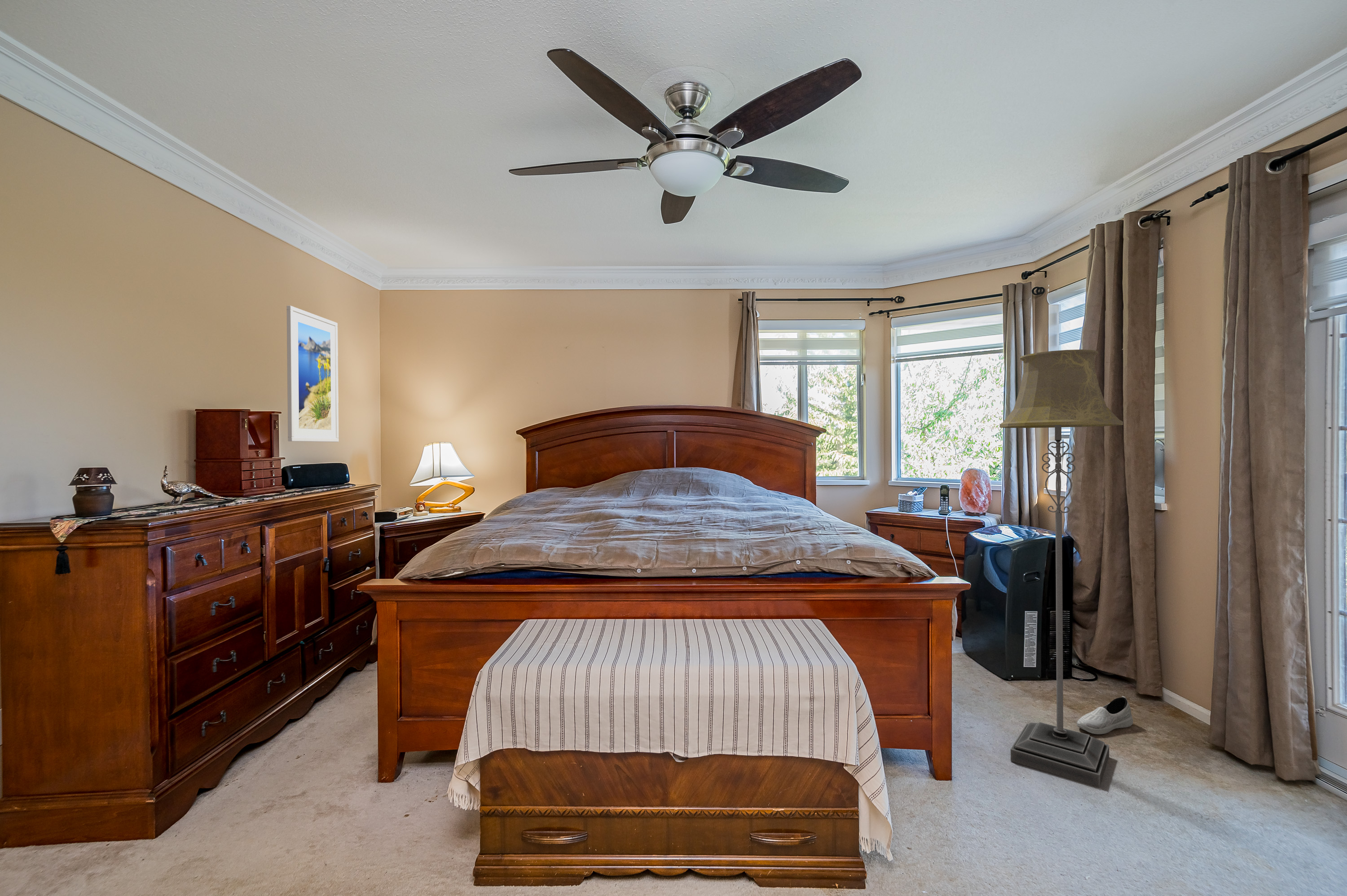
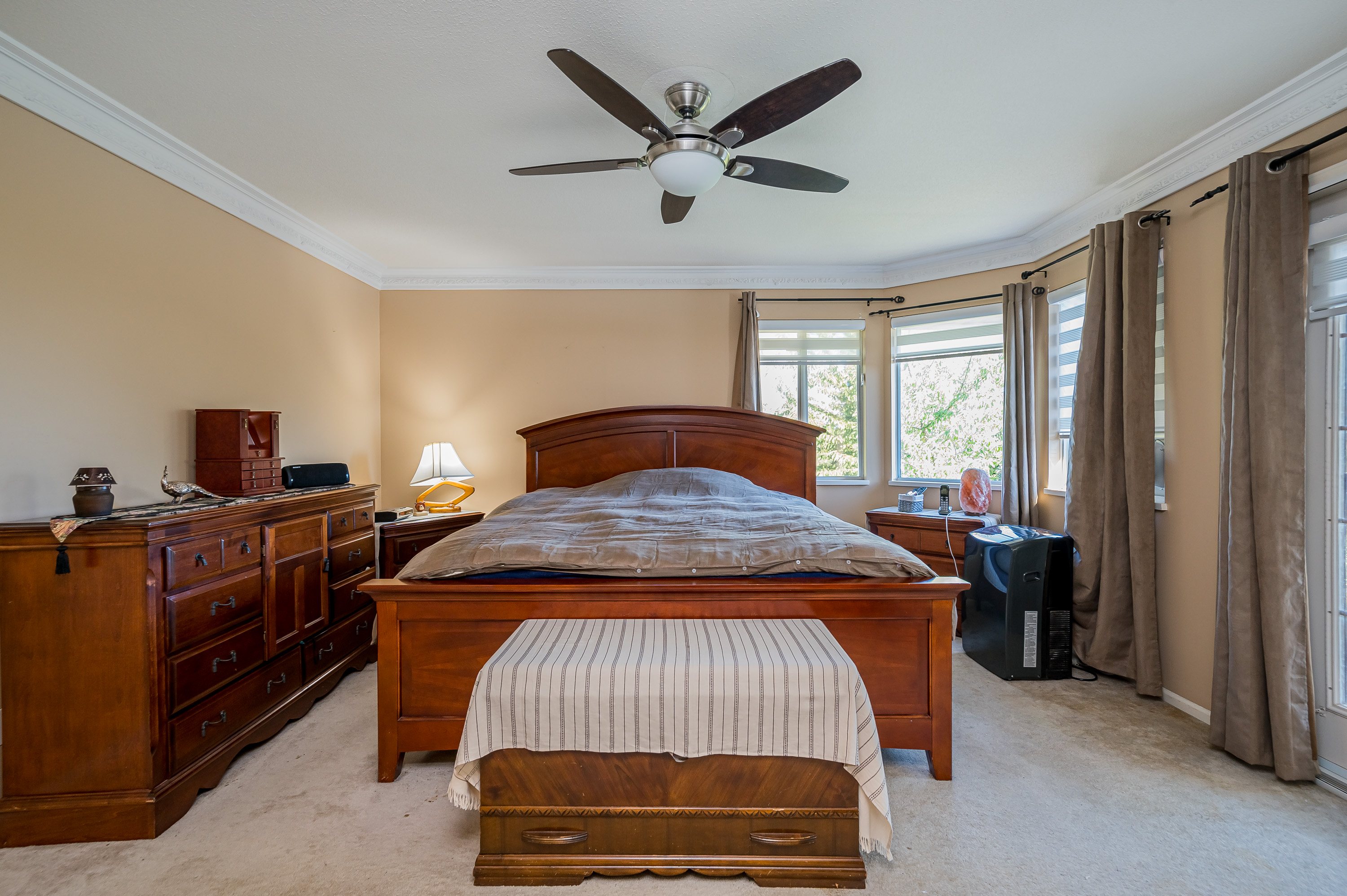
- shoe [1076,695,1134,735]
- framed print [286,305,339,443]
- floor lamp [999,349,1124,788]
